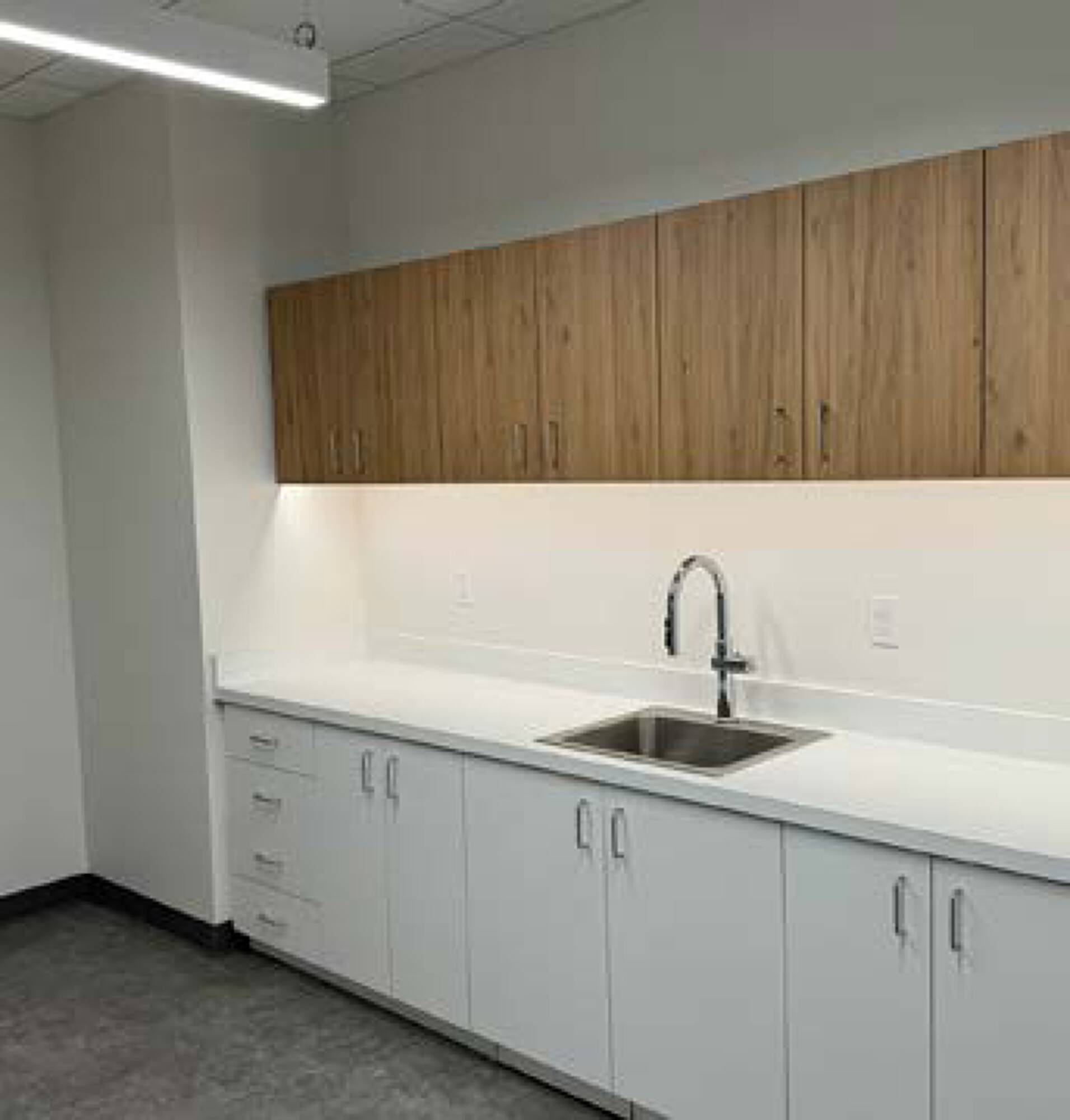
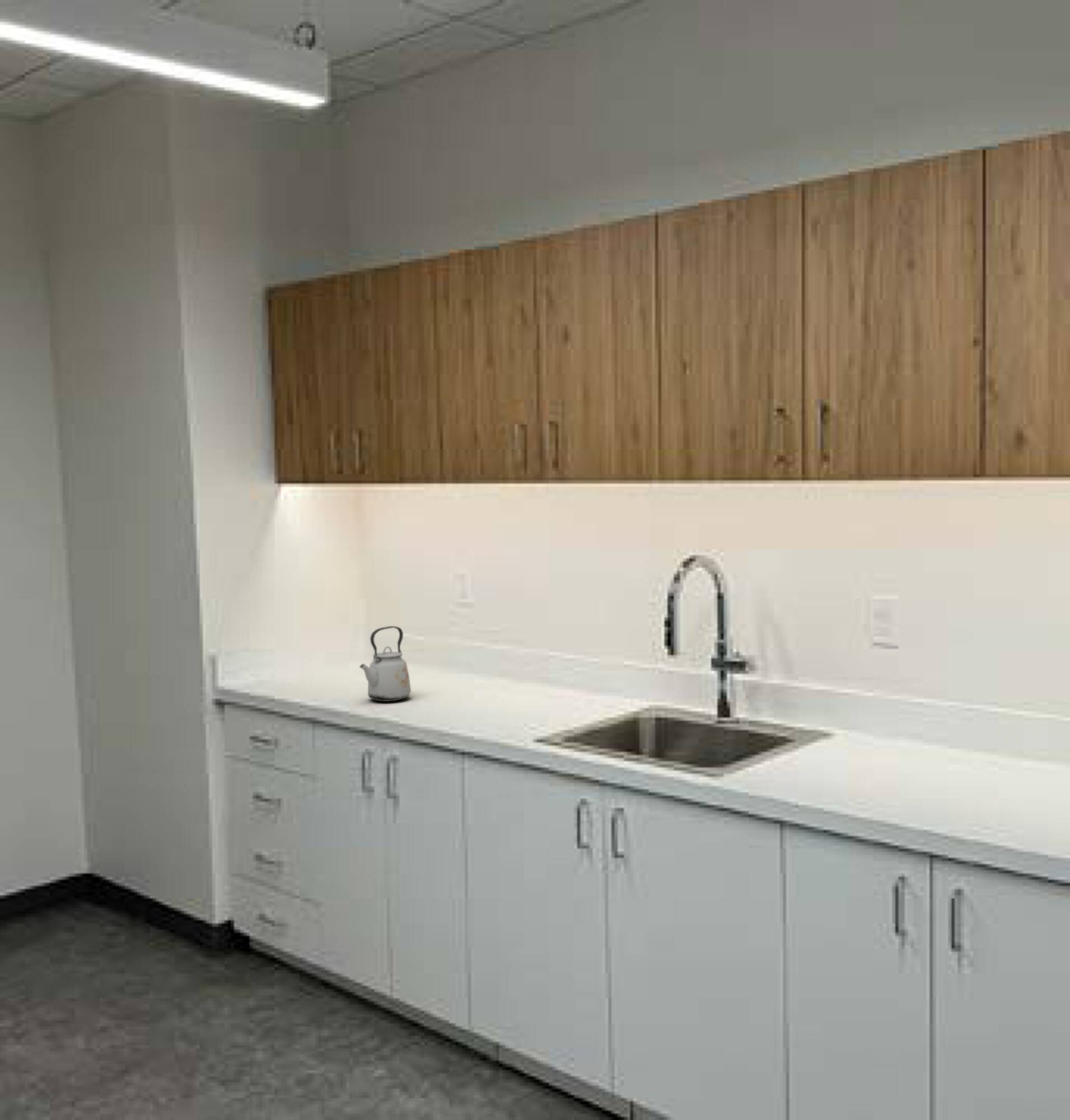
+ kettle [359,626,412,702]
